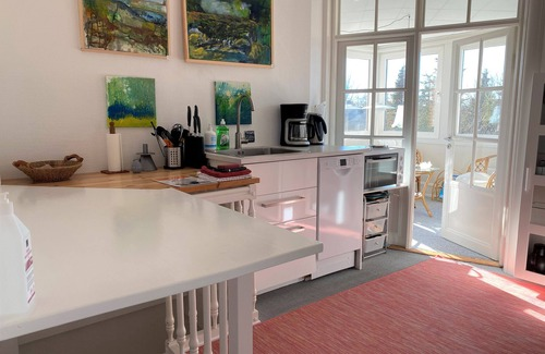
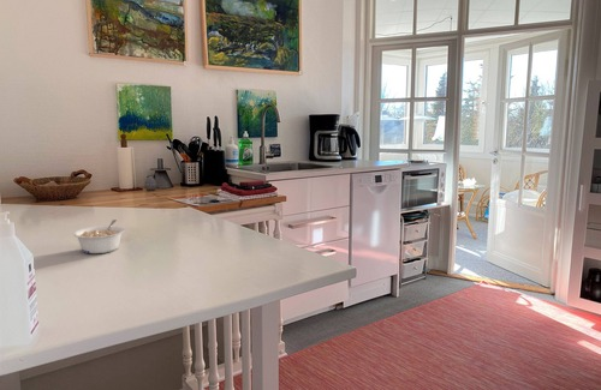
+ legume [72,218,126,254]
